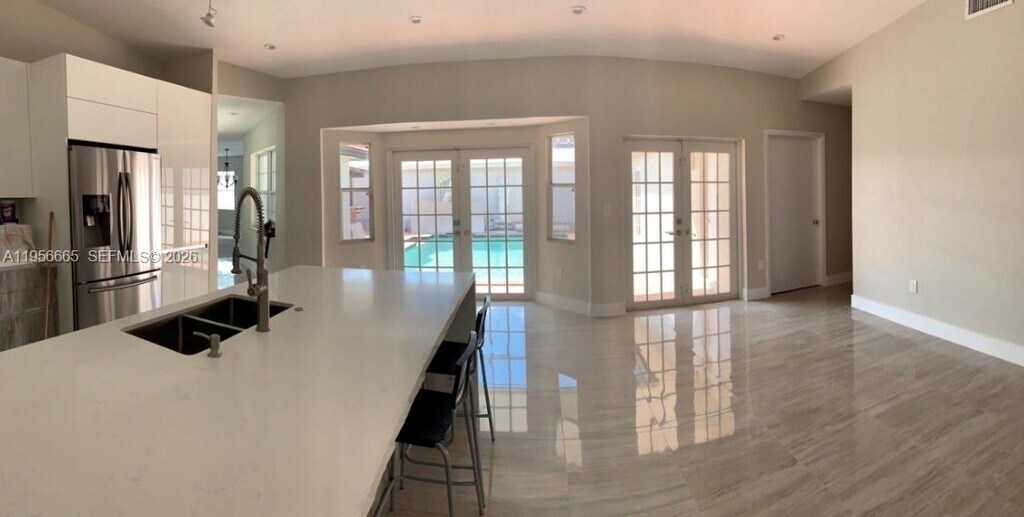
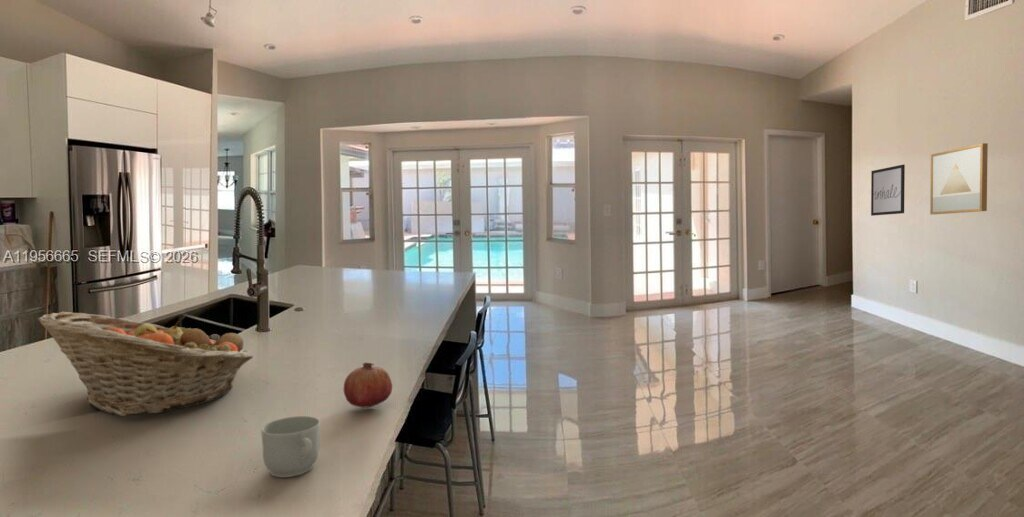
+ wall art [929,142,989,216]
+ mug [260,415,321,478]
+ fruit [343,361,393,408]
+ fruit basket [36,311,254,417]
+ wall art [870,164,906,217]
